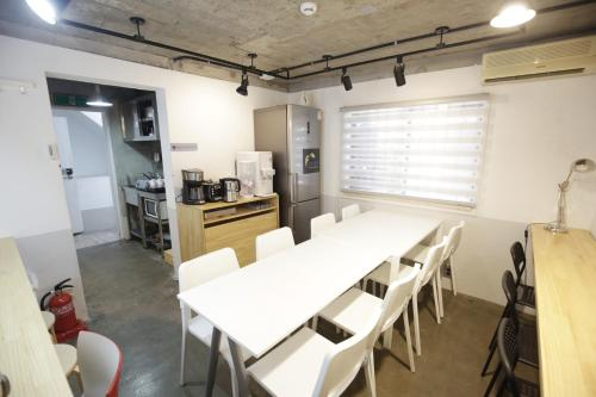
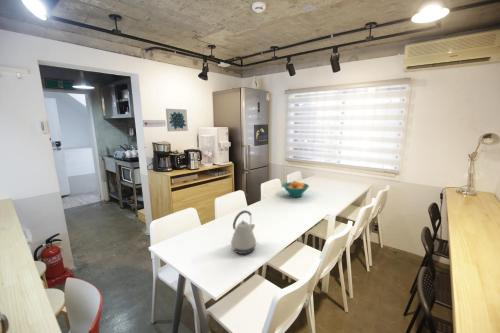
+ wall art [165,108,189,132]
+ fruit bowl [281,180,310,198]
+ kettle [230,209,257,255]
